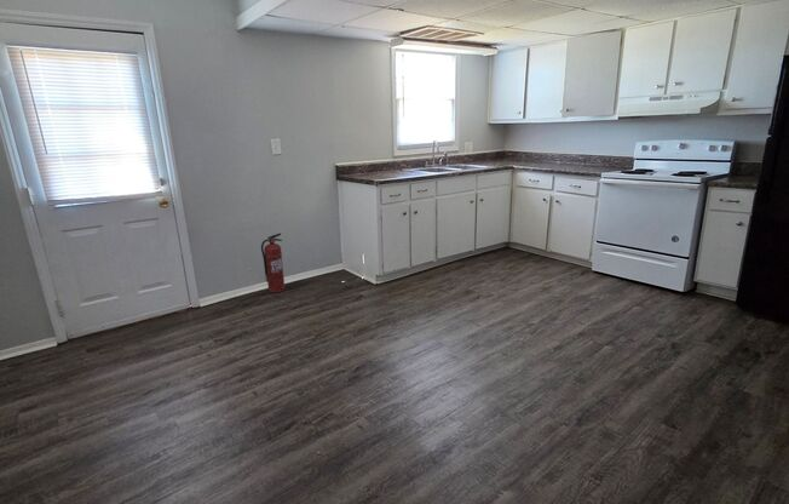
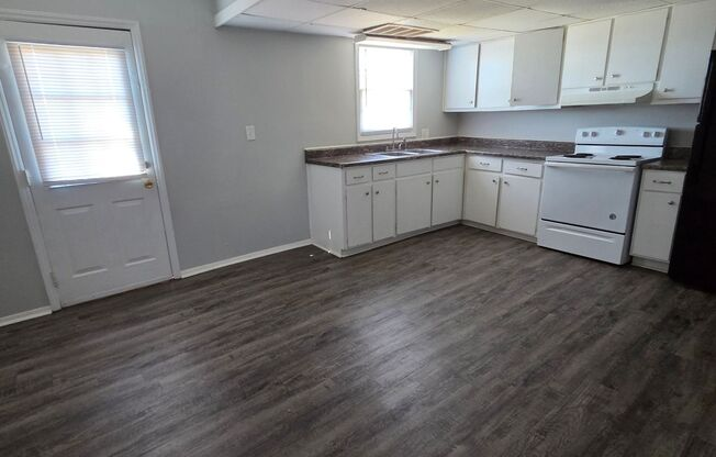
- fire extinguisher [260,233,286,293]
